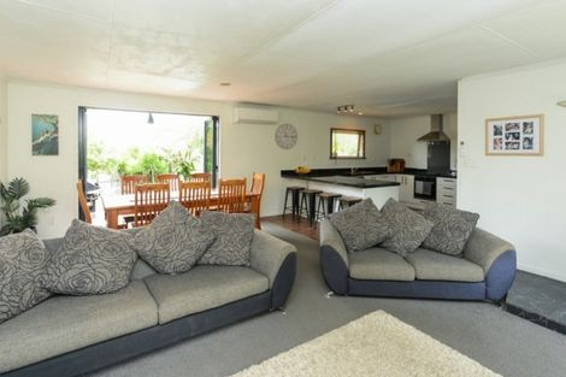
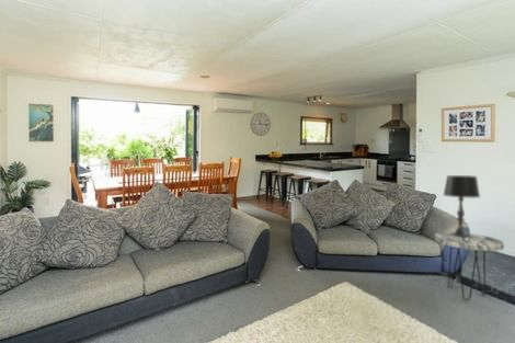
+ table lamp [443,174,481,238]
+ side table [434,231,505,301]
